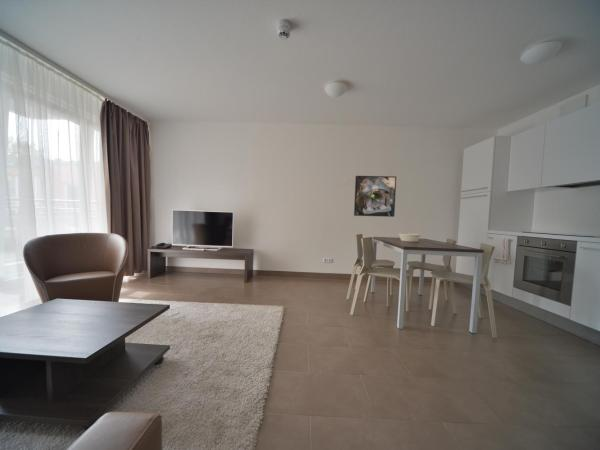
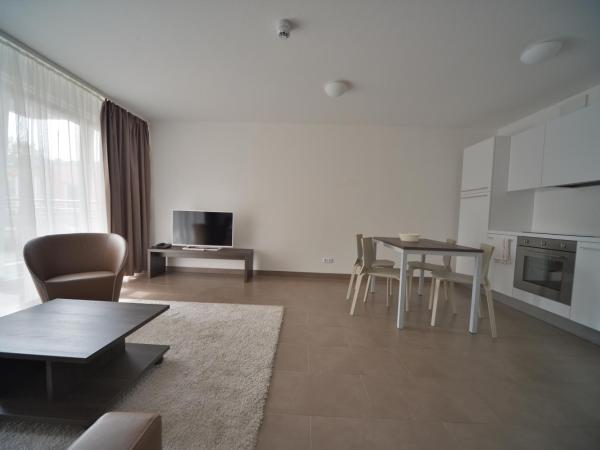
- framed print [353,175,397,218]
